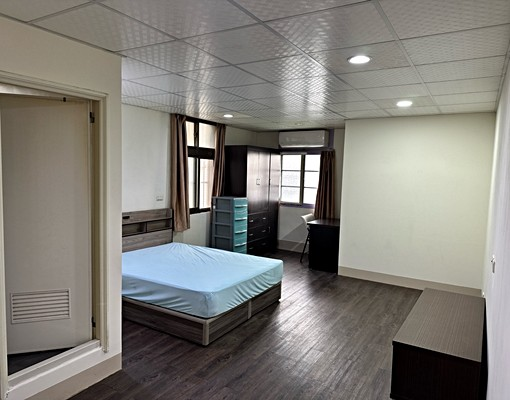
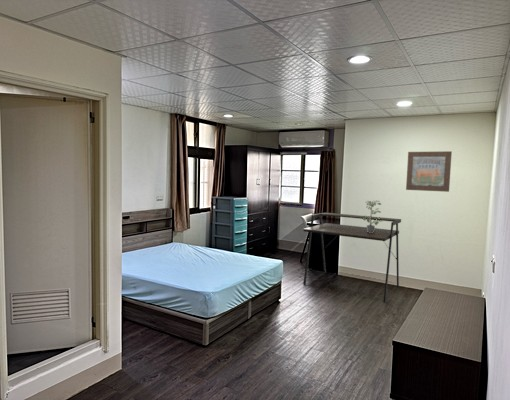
+ potted plant [362,199,384,233]
+ desk [302,212,402,303]
+ wall art [405,150,453,193]
